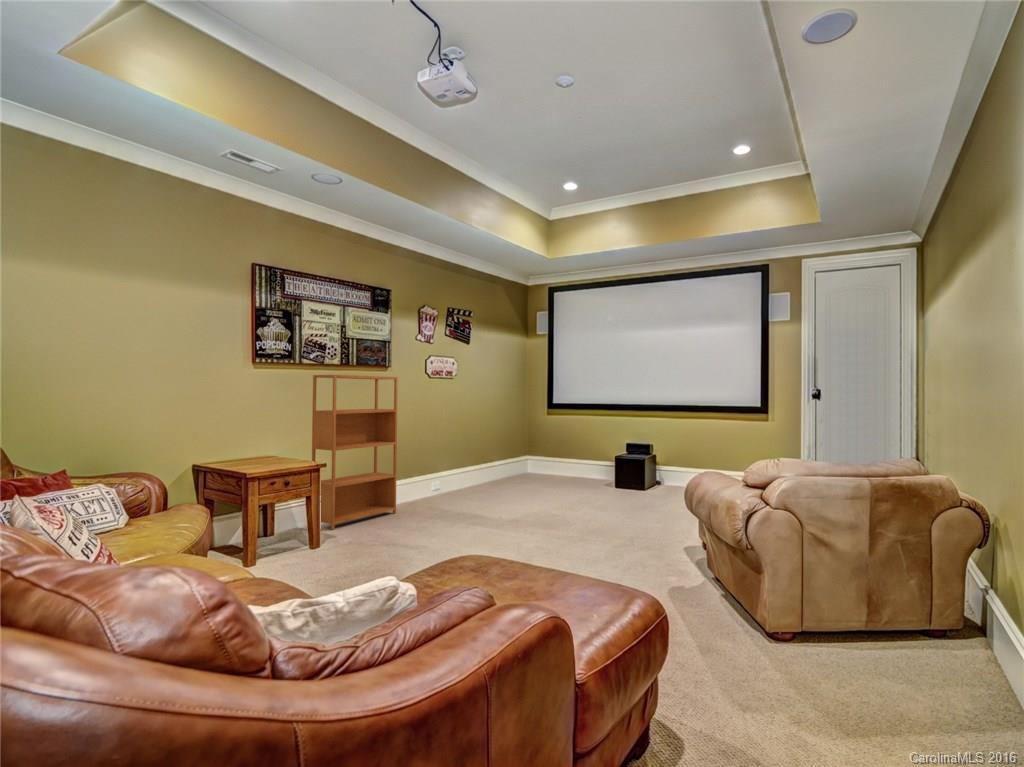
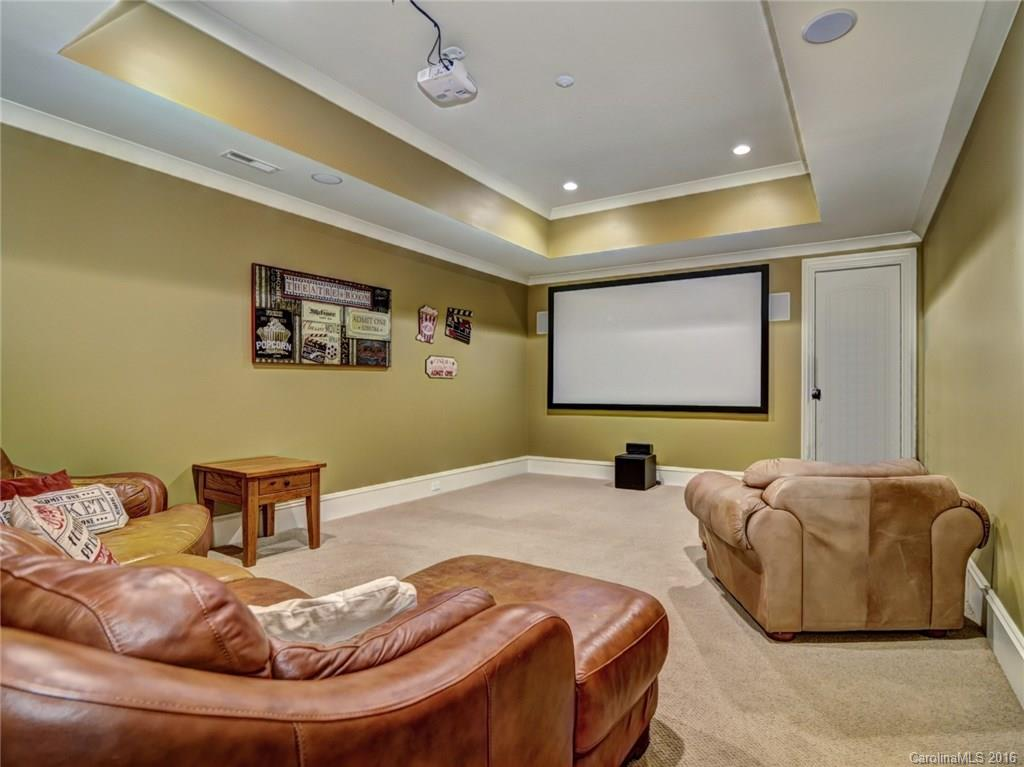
- bookshelf [311,374,399,530]
